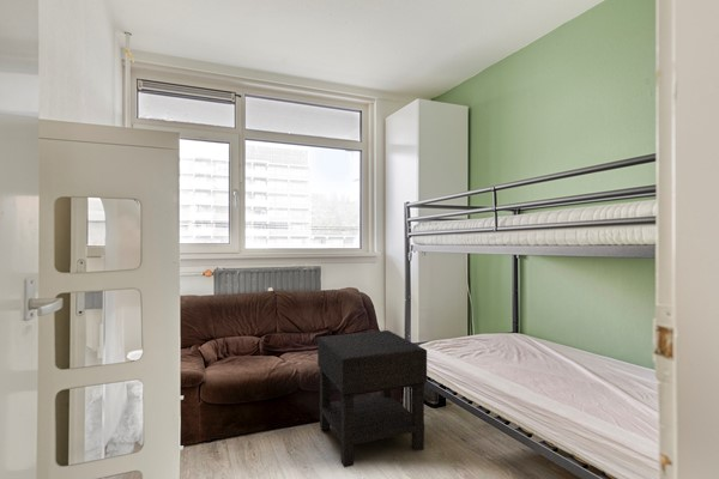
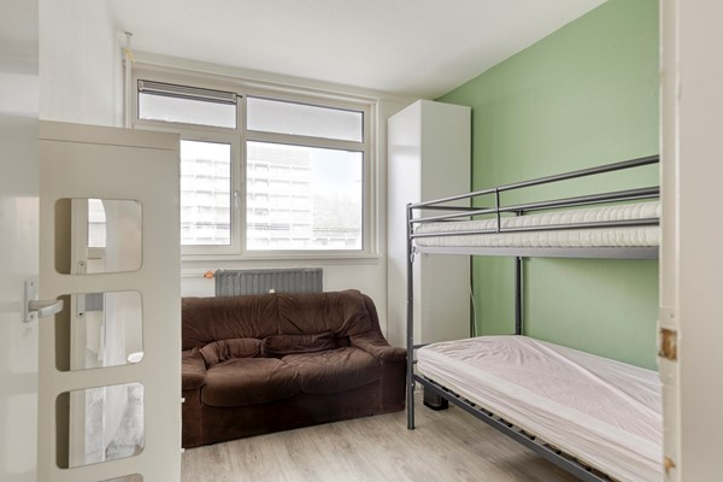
- nightstand [316,329,428,468]
